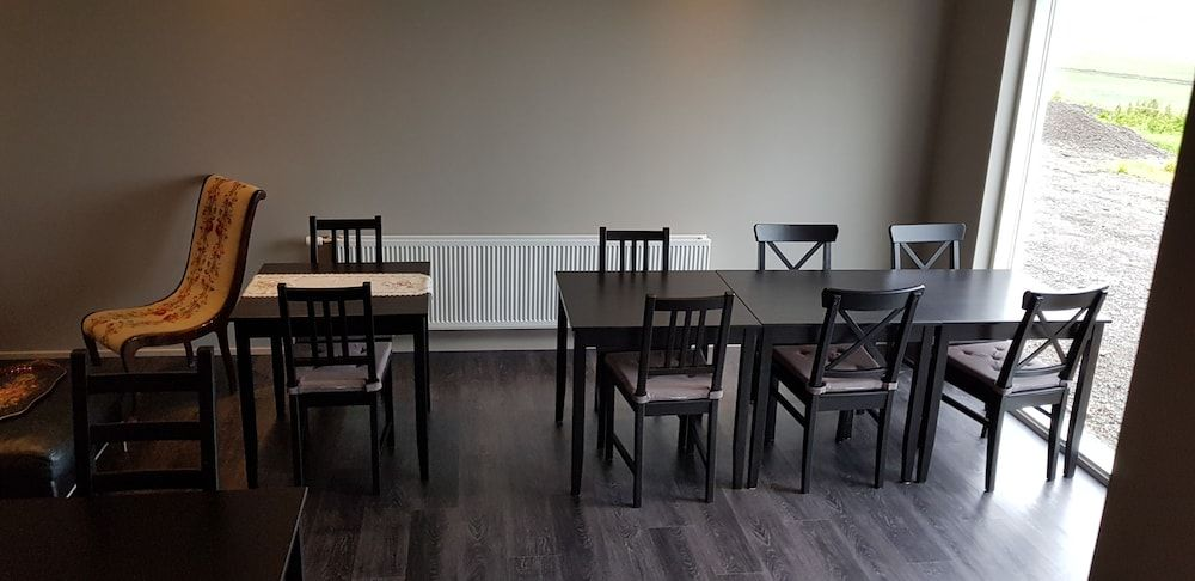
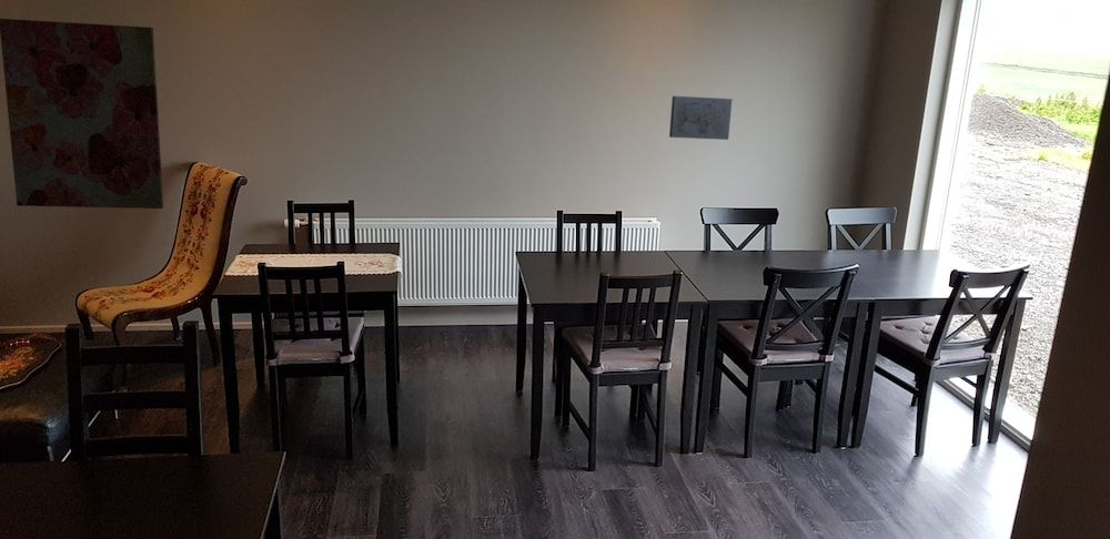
+ wall art [0,18,164,210]
+ wall art [668,95,734,141]
